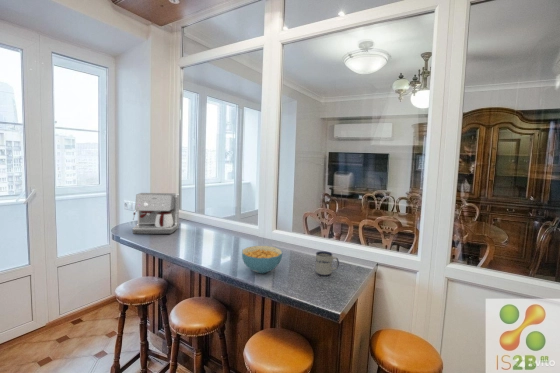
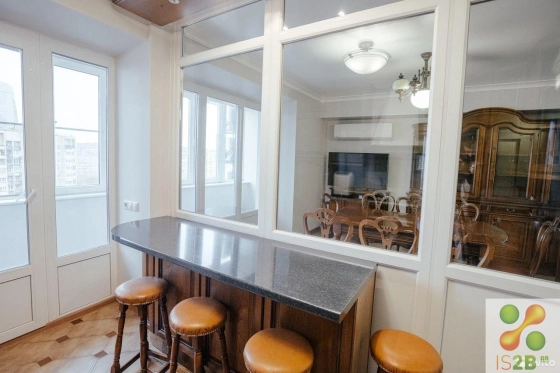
- coffee maker [132,192,180,235]
- mug [315,250,340,277]
- cereal bowl [241,245,283,274]
